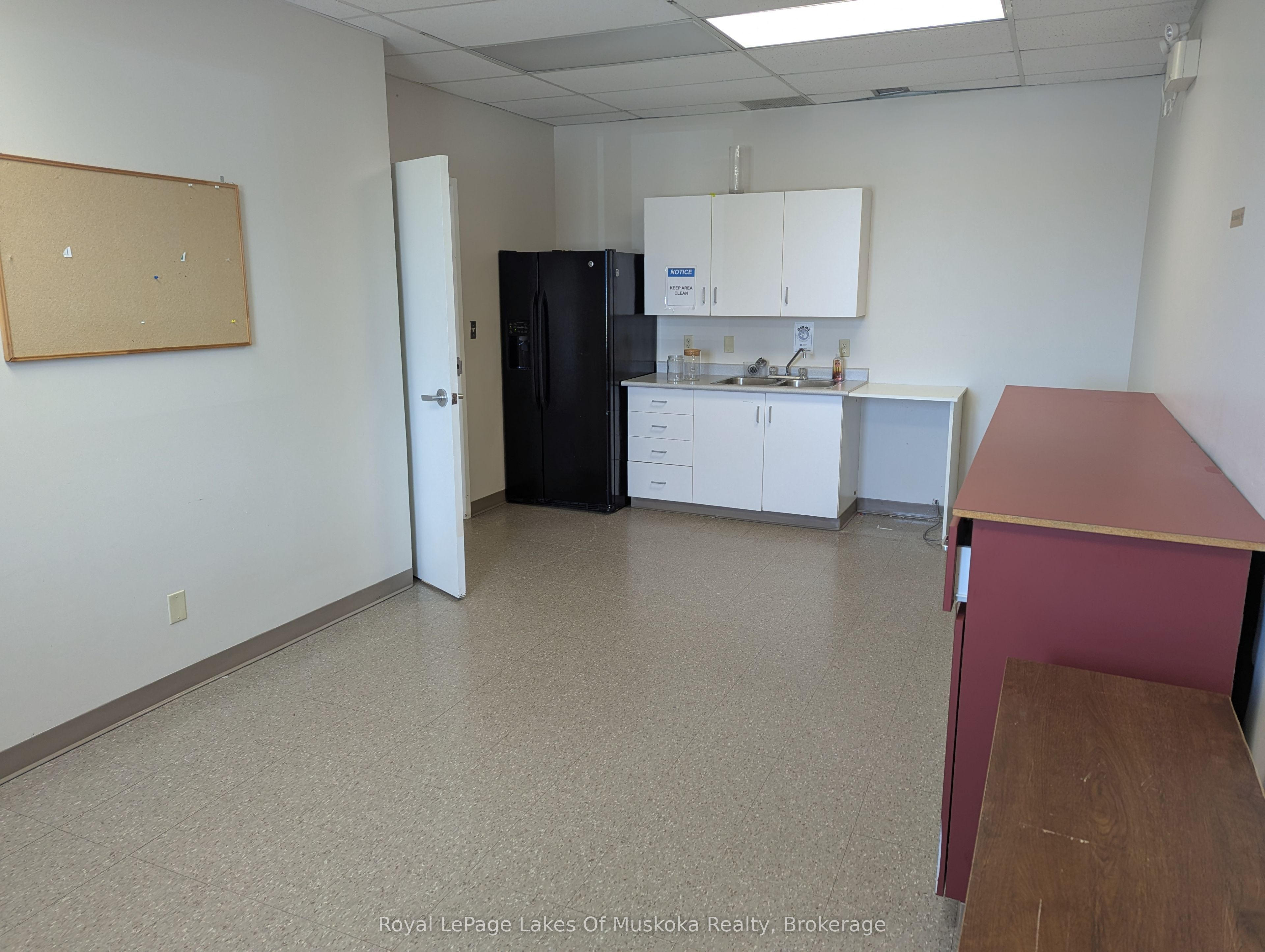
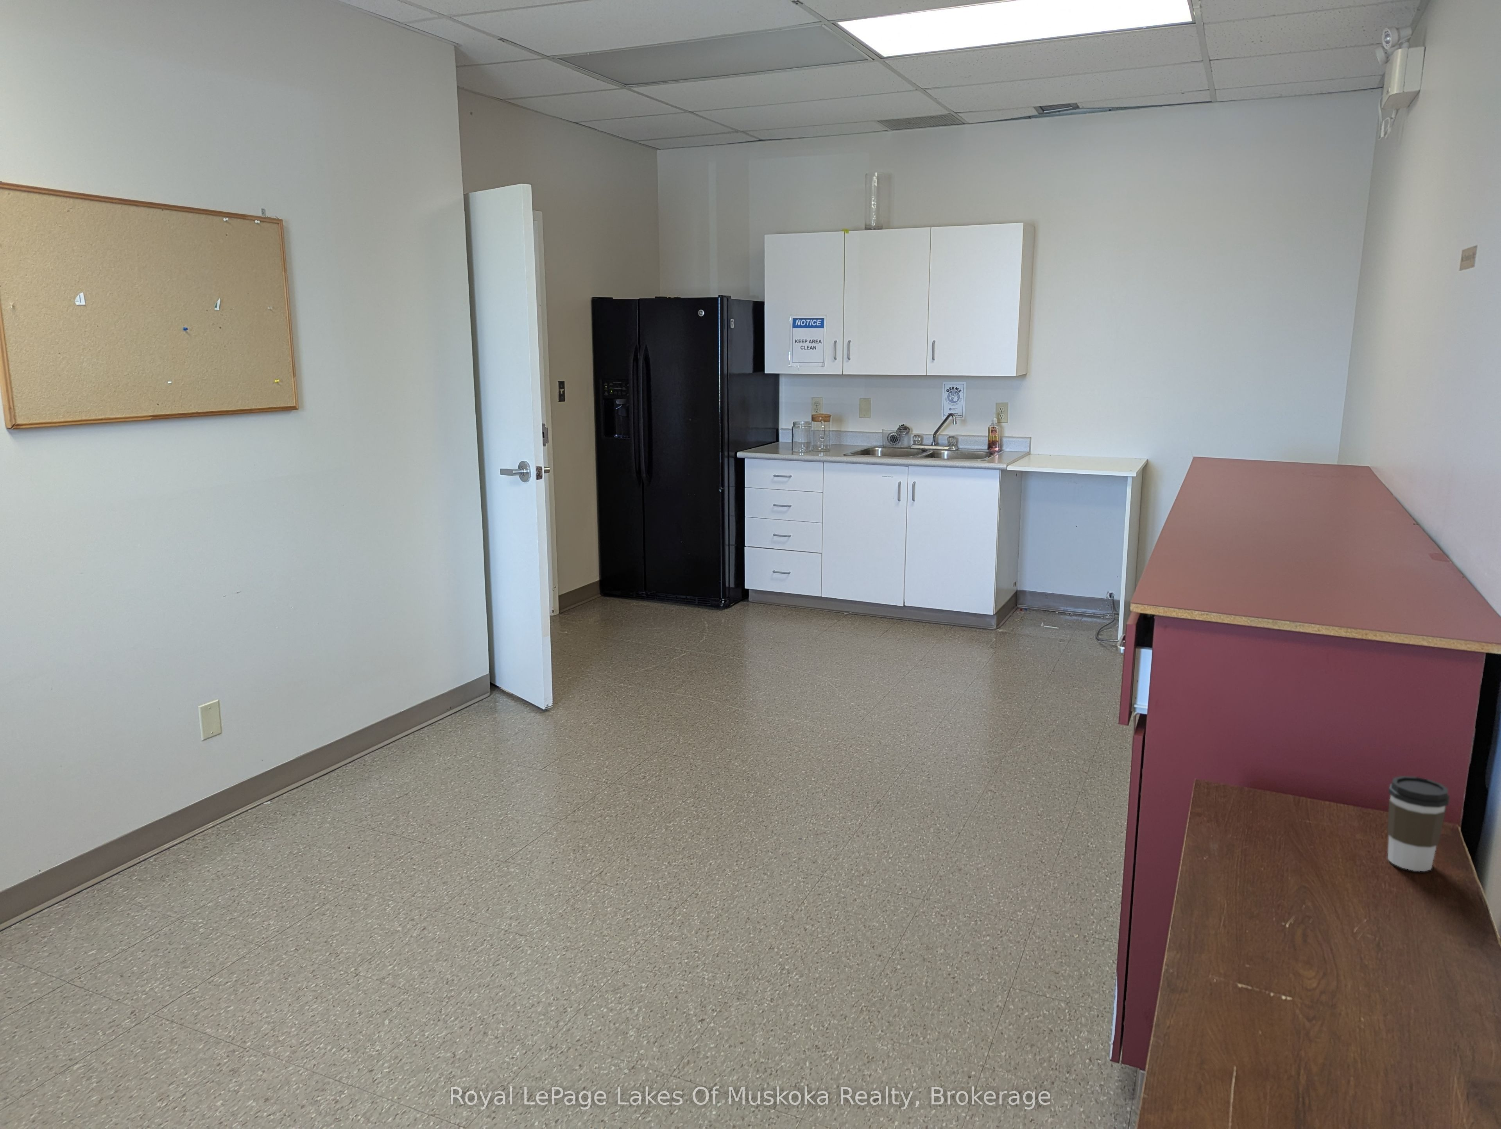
+ coffee cup [1387,776,1450,872]
